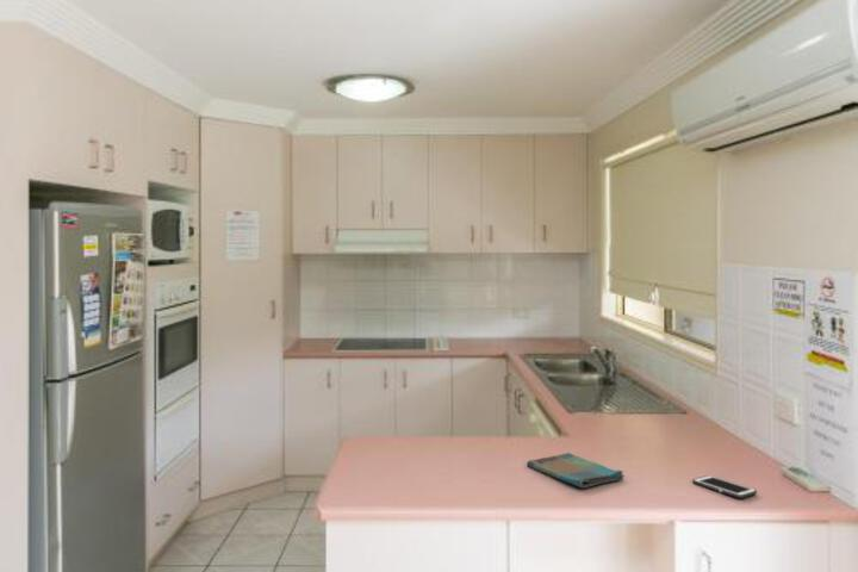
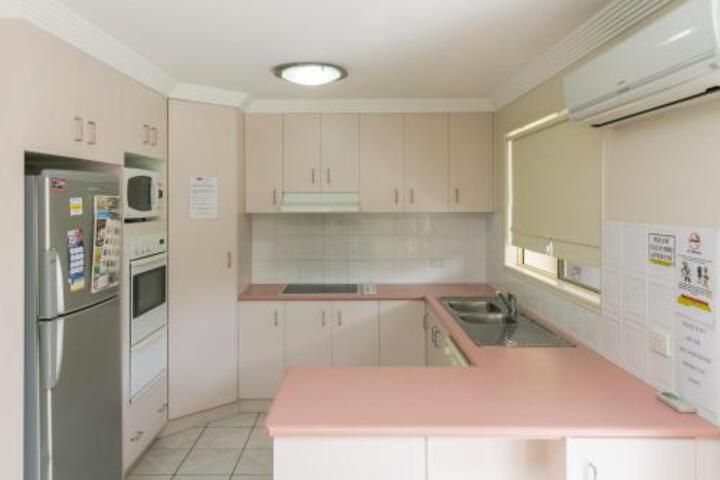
- dish towel [526,452,626,489]
- cell phone [691,474,758,499]
